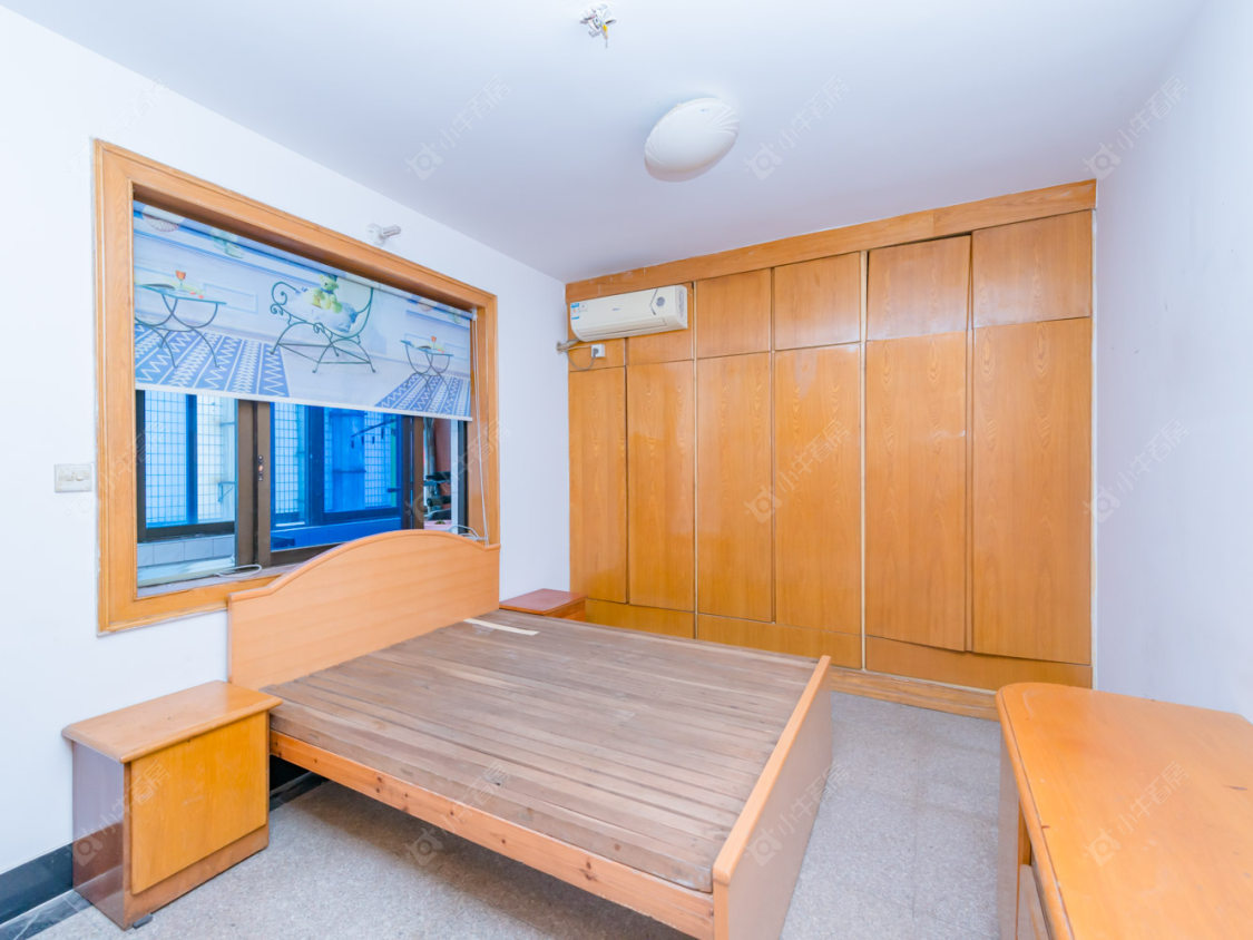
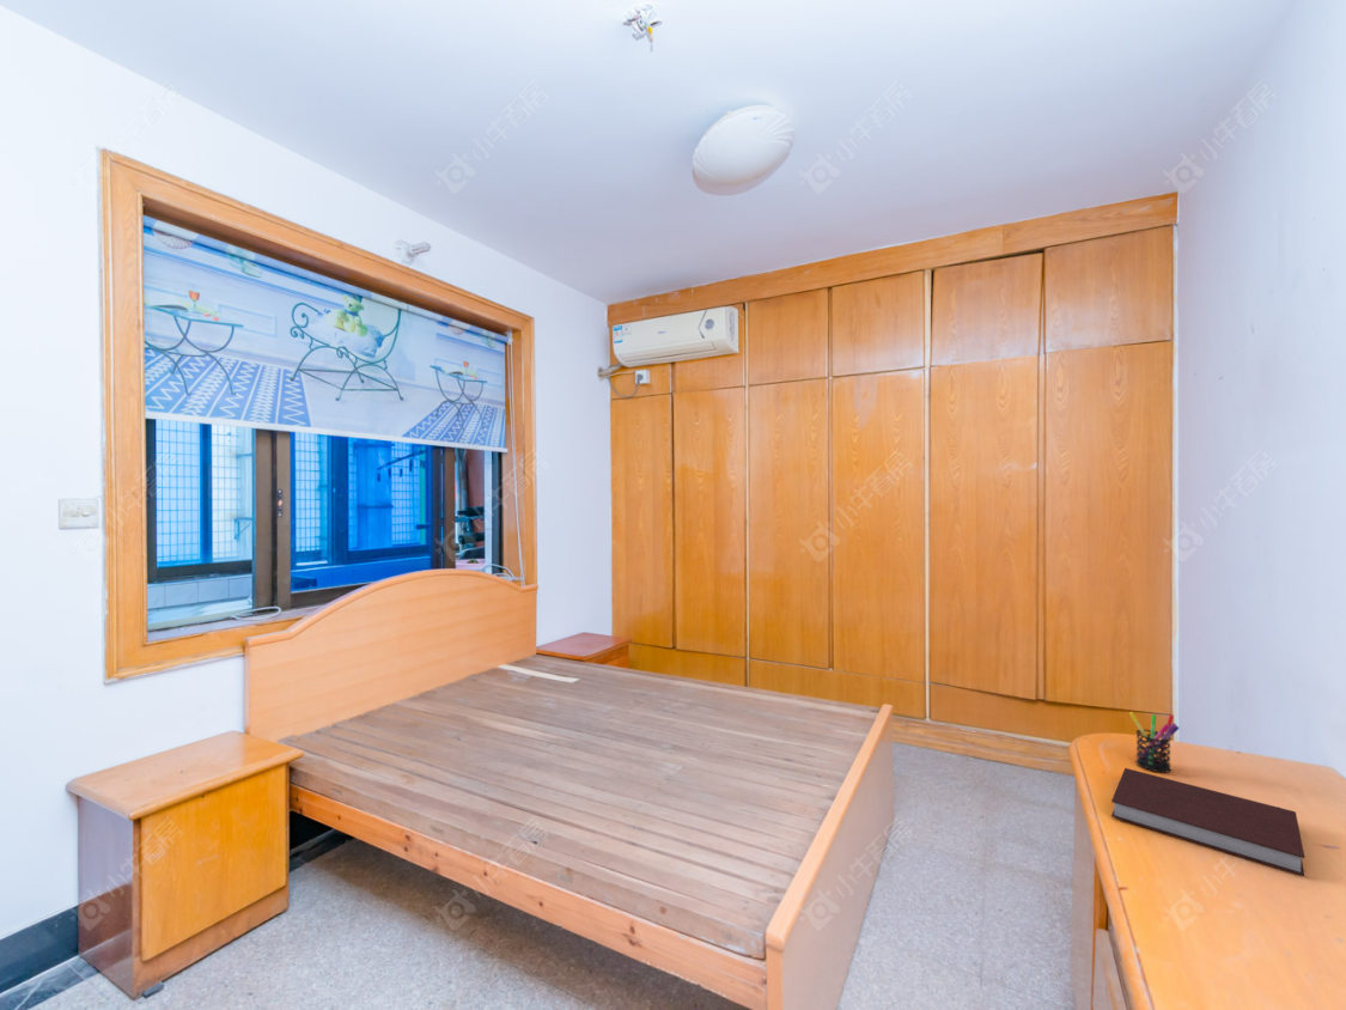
+ notebook [1110,767,1305,877]
+ pen holder [1128,711,1181,773]
